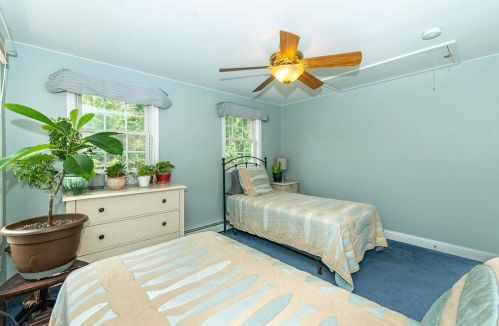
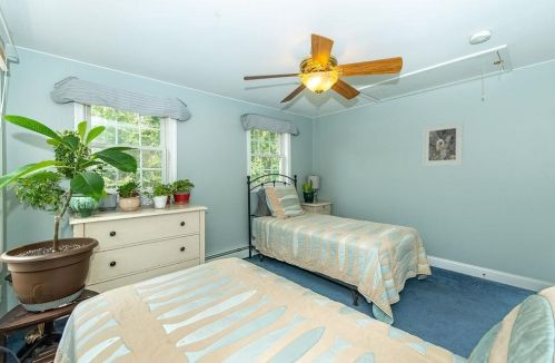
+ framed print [422,120,465,167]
